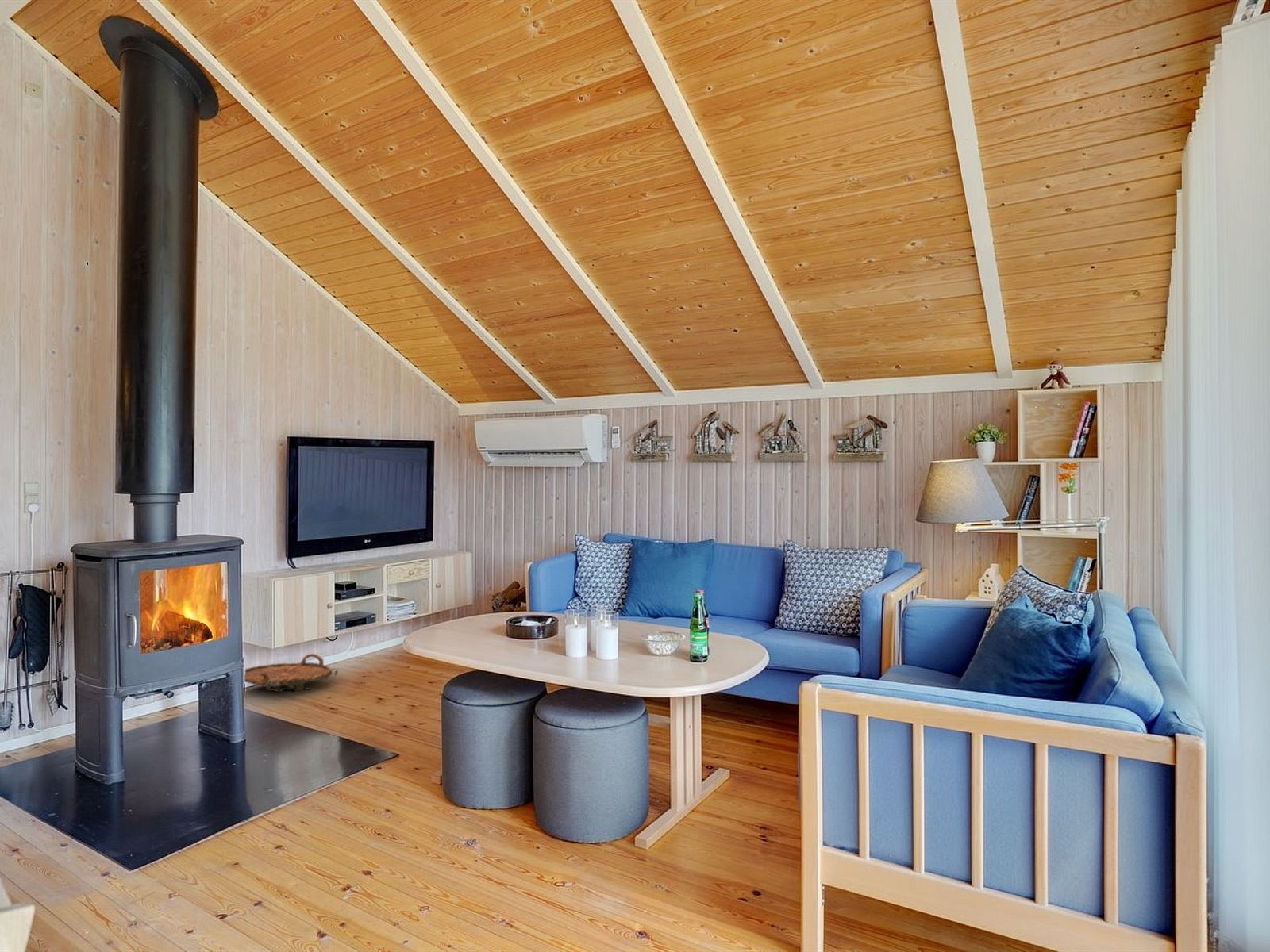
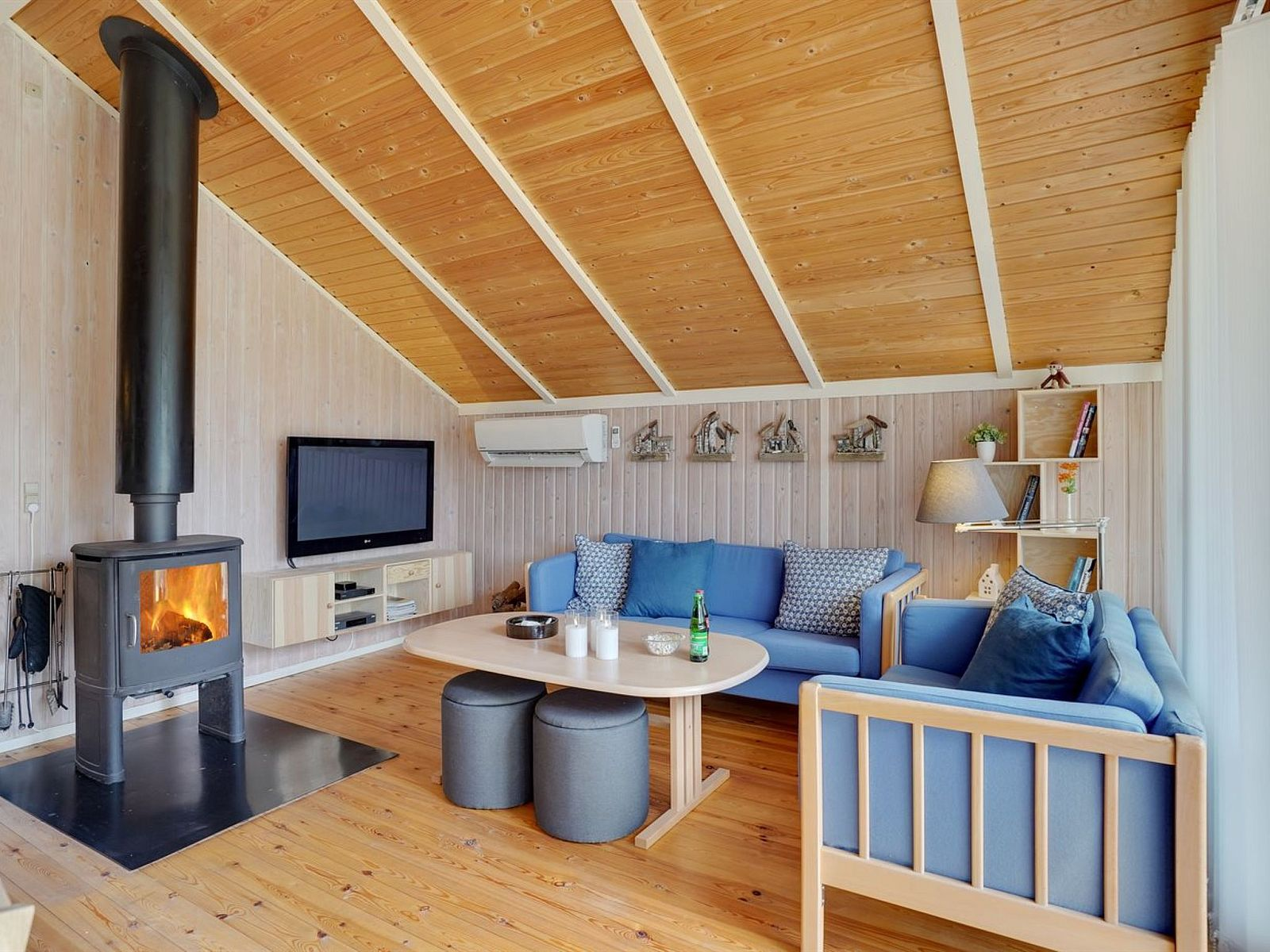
- woven basket [244,653,339,693]
